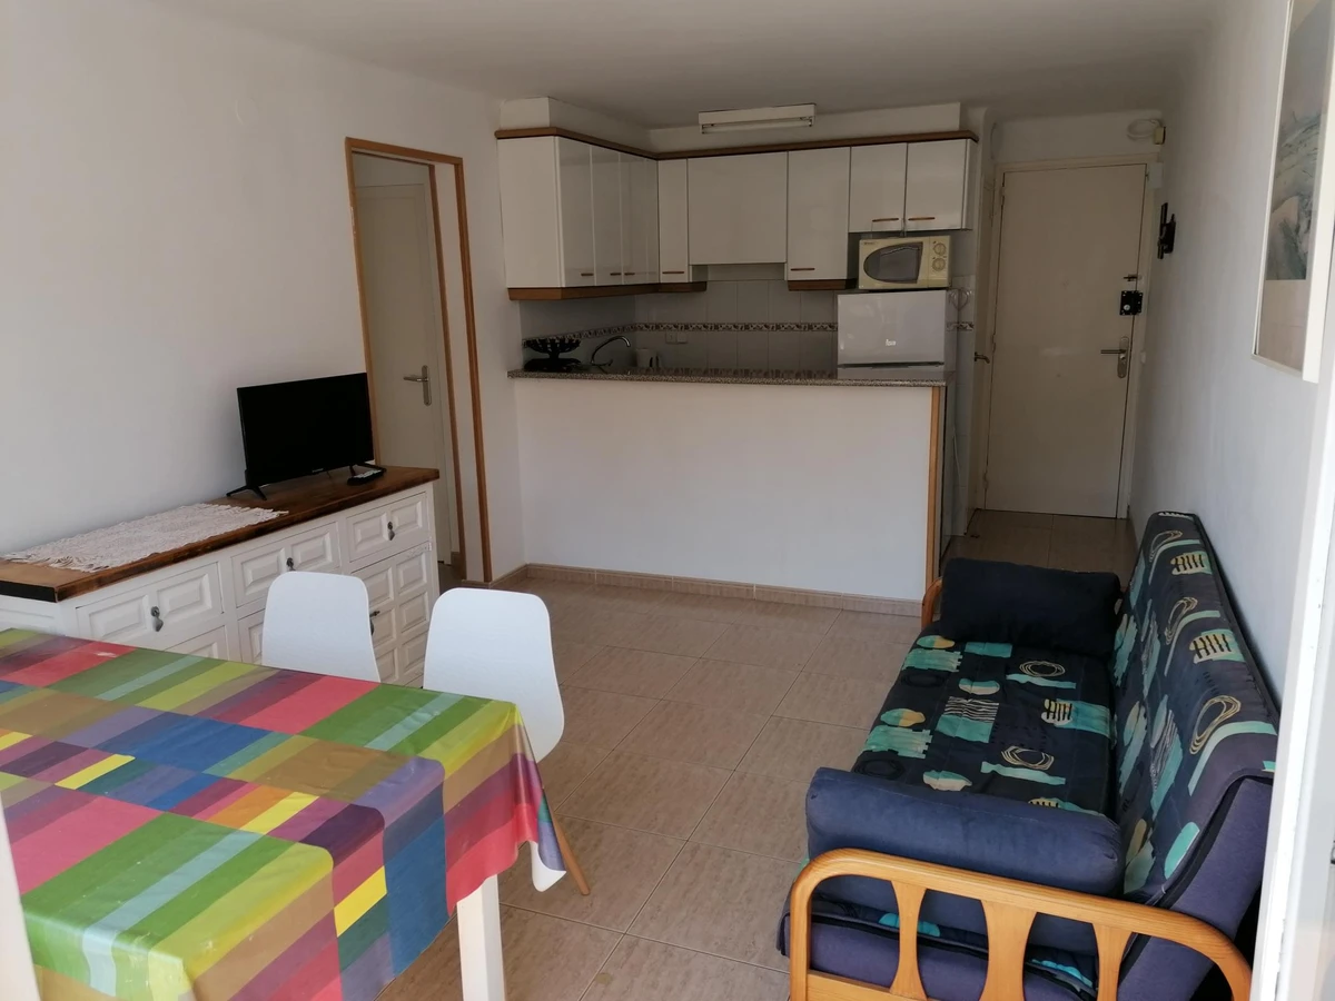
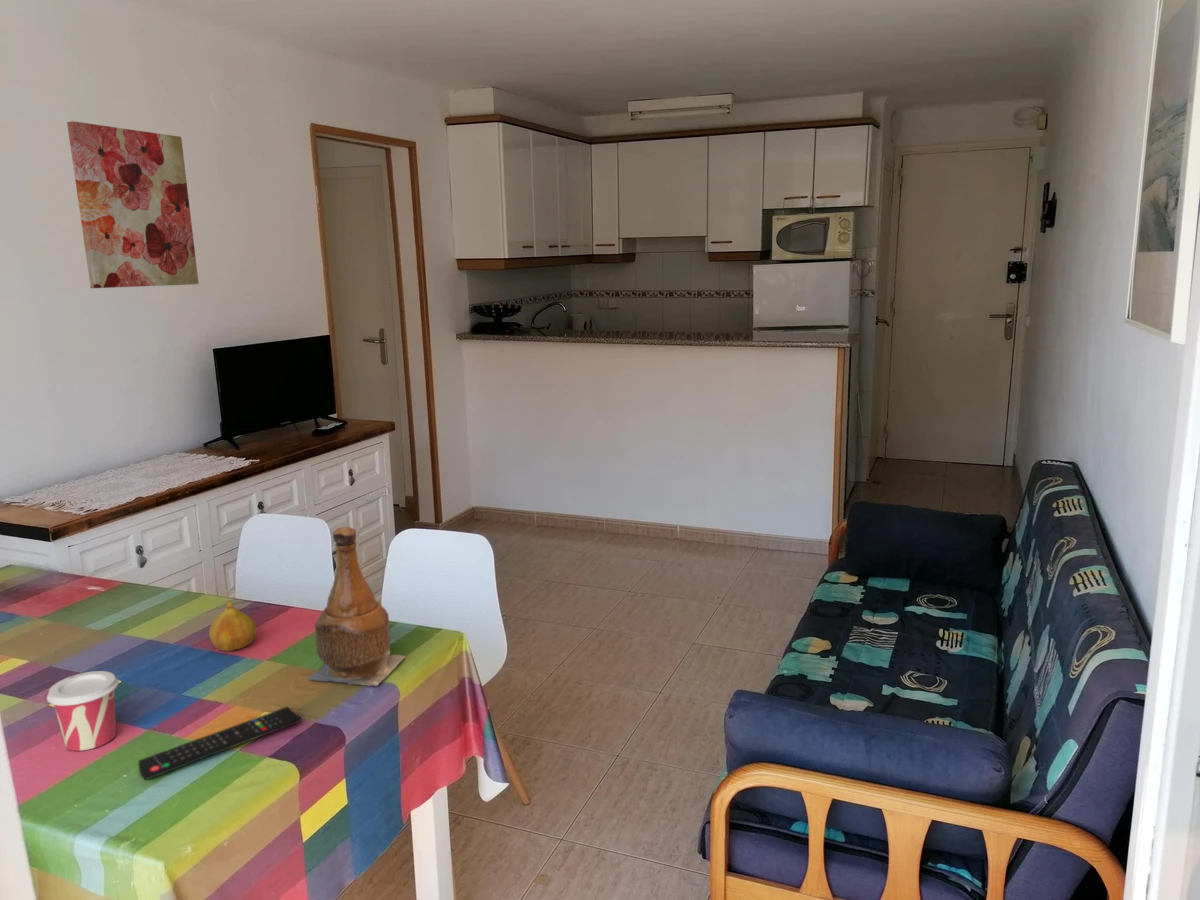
+ cup [46,670,120,752]
+ fruit [208,600,258,652]
+ bottle [307,526,407,687]
+ wall art [66,120,200,289]
+ remote control [137,705,302,780]
